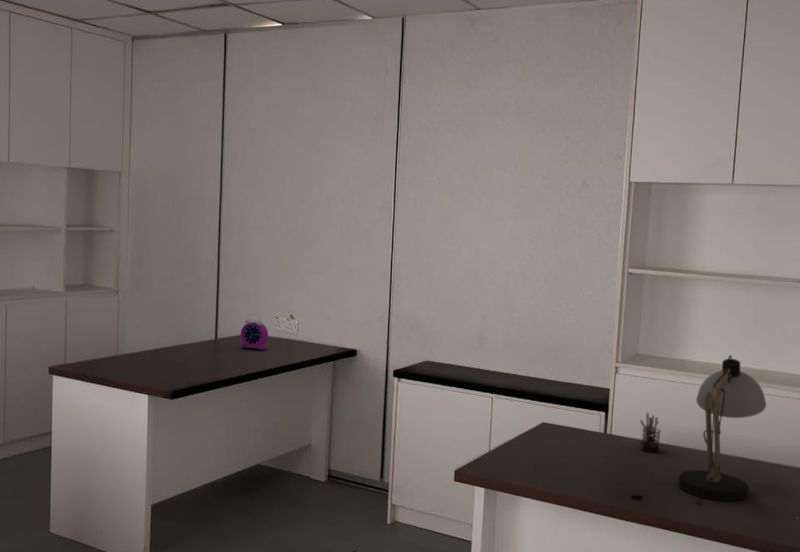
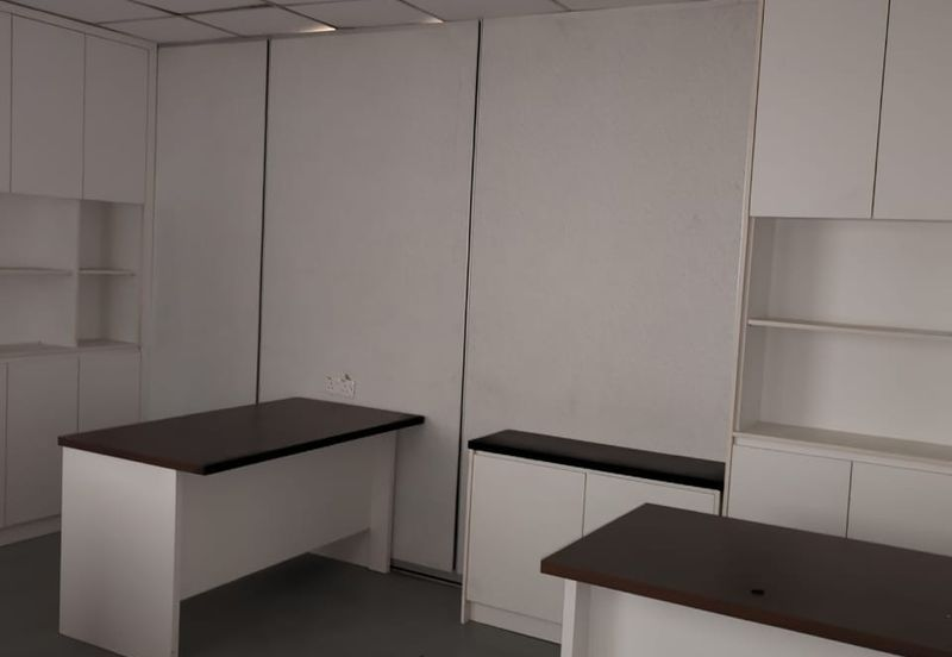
- alarm clock [239,313,269,351]
- desk lamp [677,354,767,505]
- pen holder [639,412,662,453]
